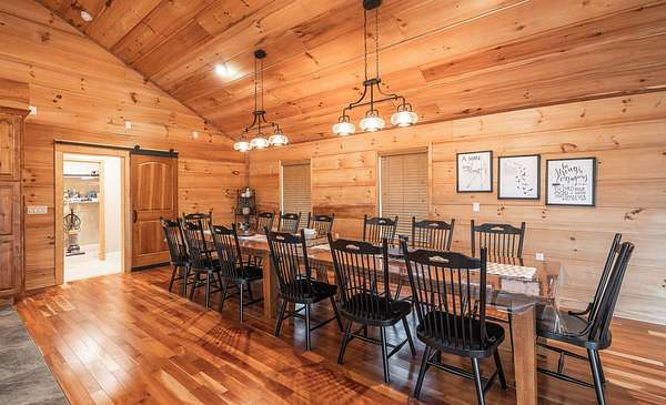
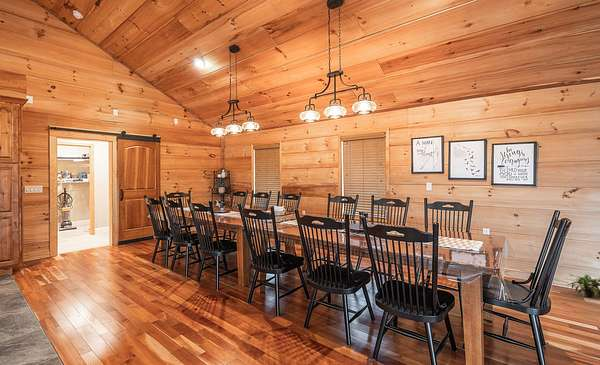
+ potted plant [566,273,600,300]
